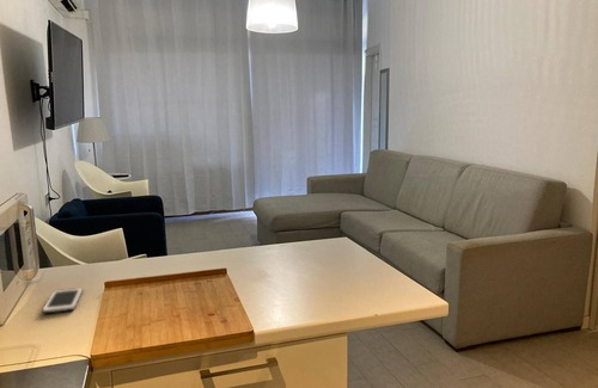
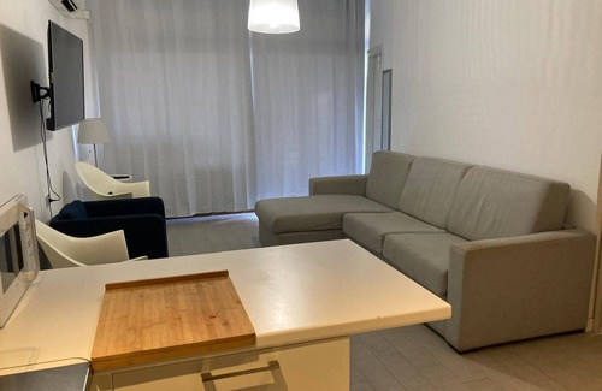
- cell phone [41,287,84,314]
